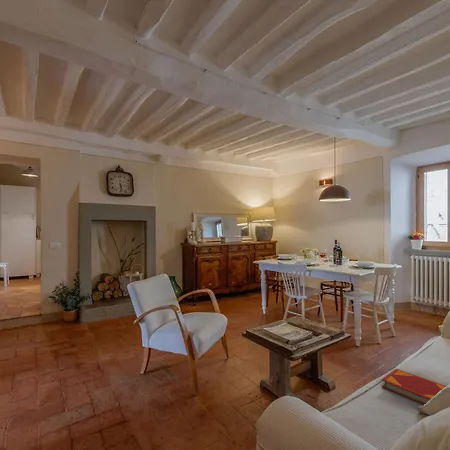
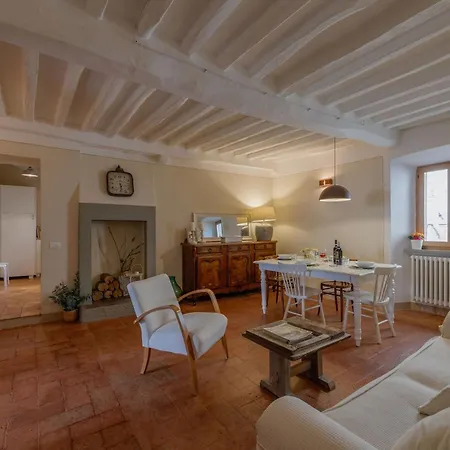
- hardback book [381,368,447,405]
